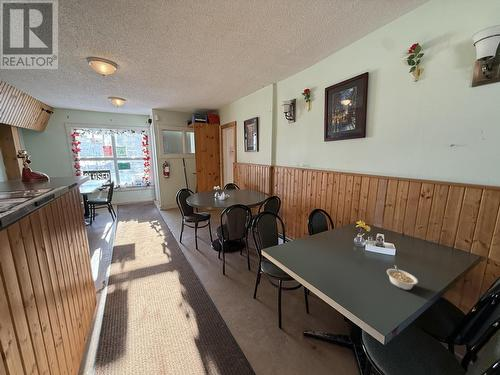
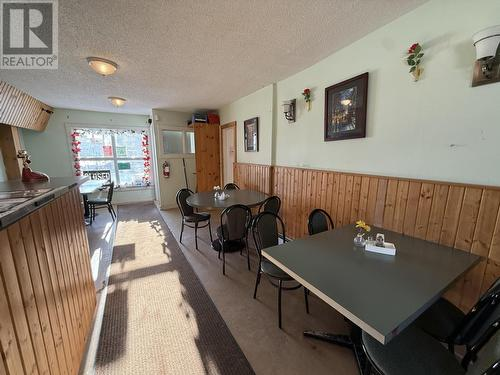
- legume [386,264,419,291]
